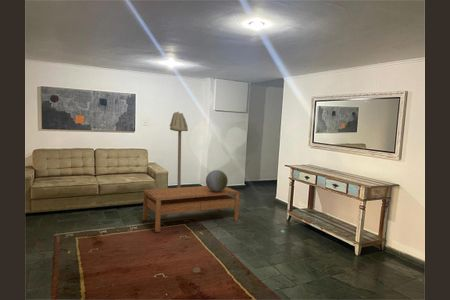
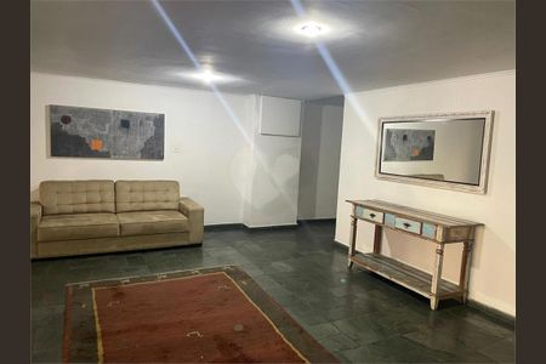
- decorative sphere [205,169,229,192]
- coffee table [142,185,241,233]
- floor lamp [169,111,189,188]
